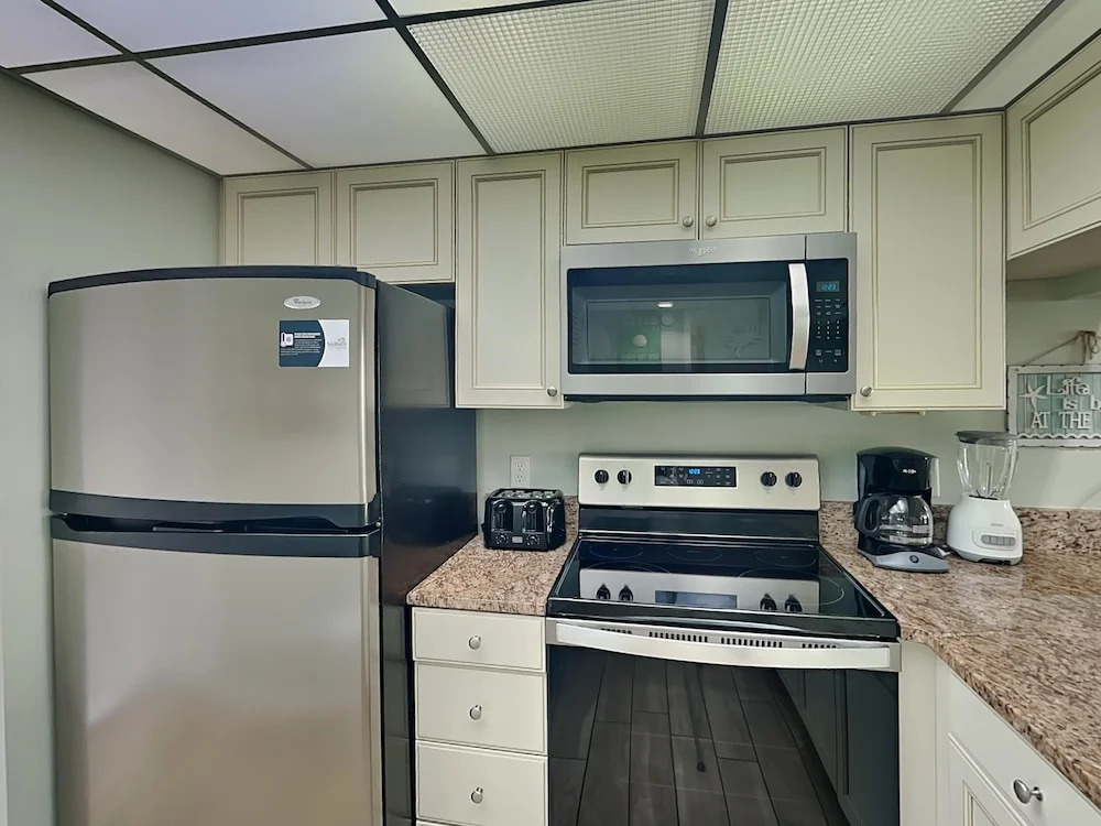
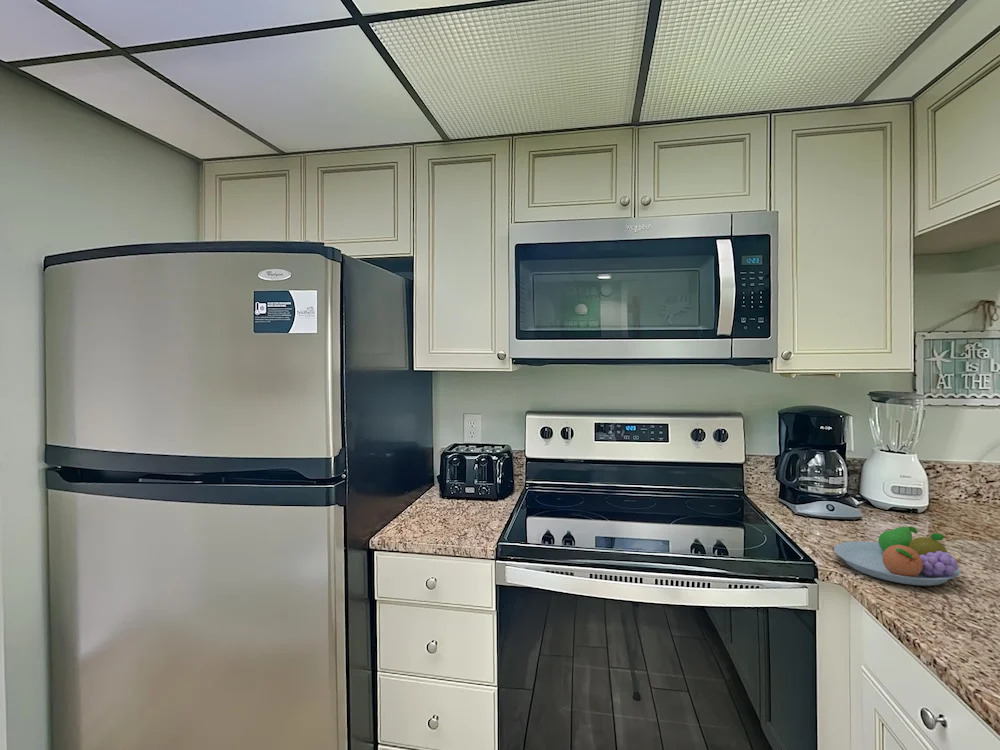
+ fruit bowl [833,526,962,587]
